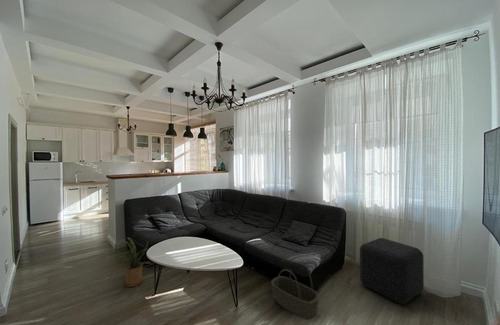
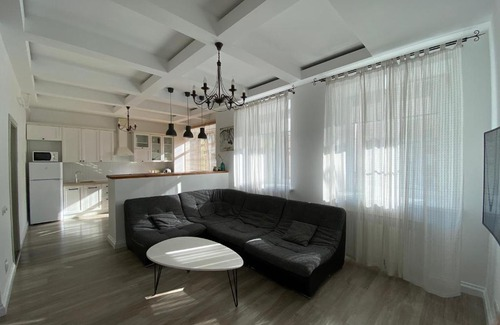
- cube [359,237,425,305]
- basket [270,261,320,321]
- house plant [112,236,152,288]
